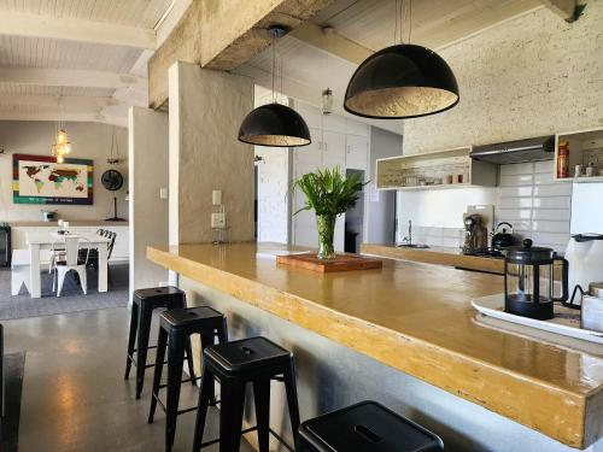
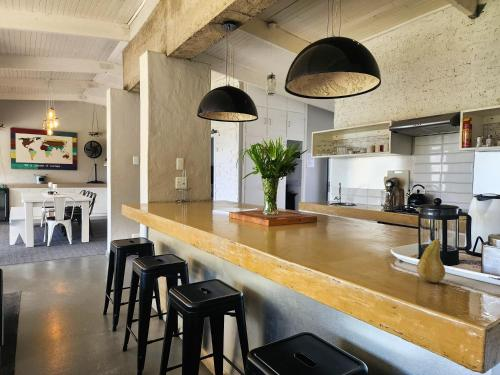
+ fruit [416,238,446,284]
